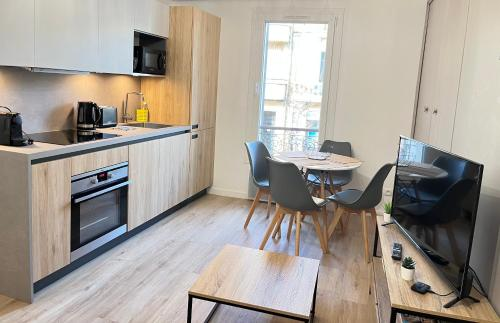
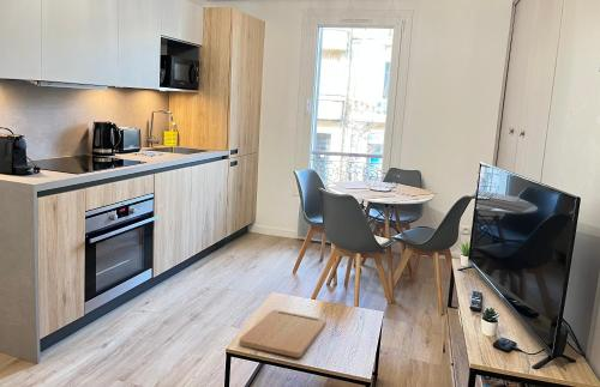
+ cutting board [238,309,328,358]
